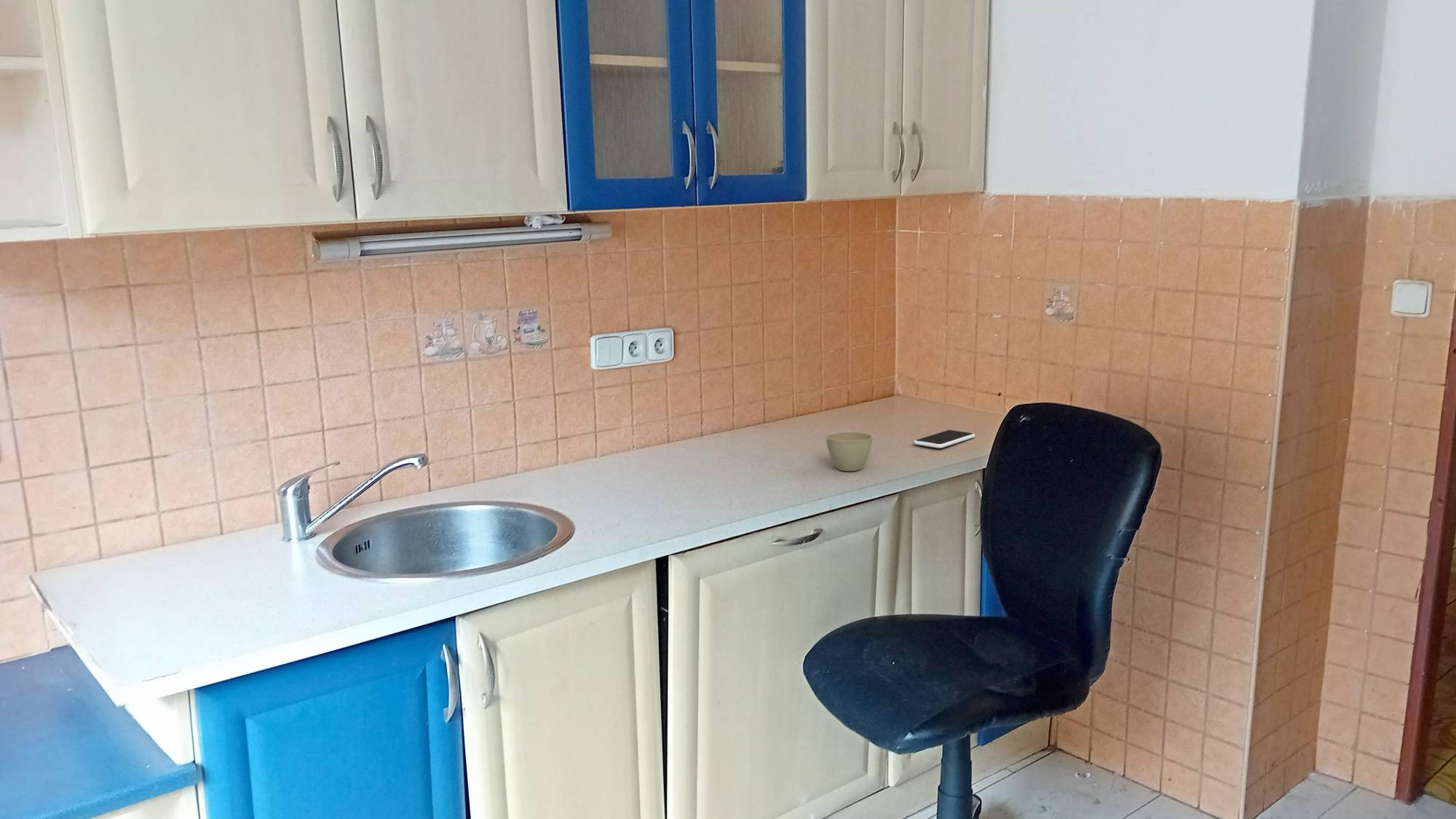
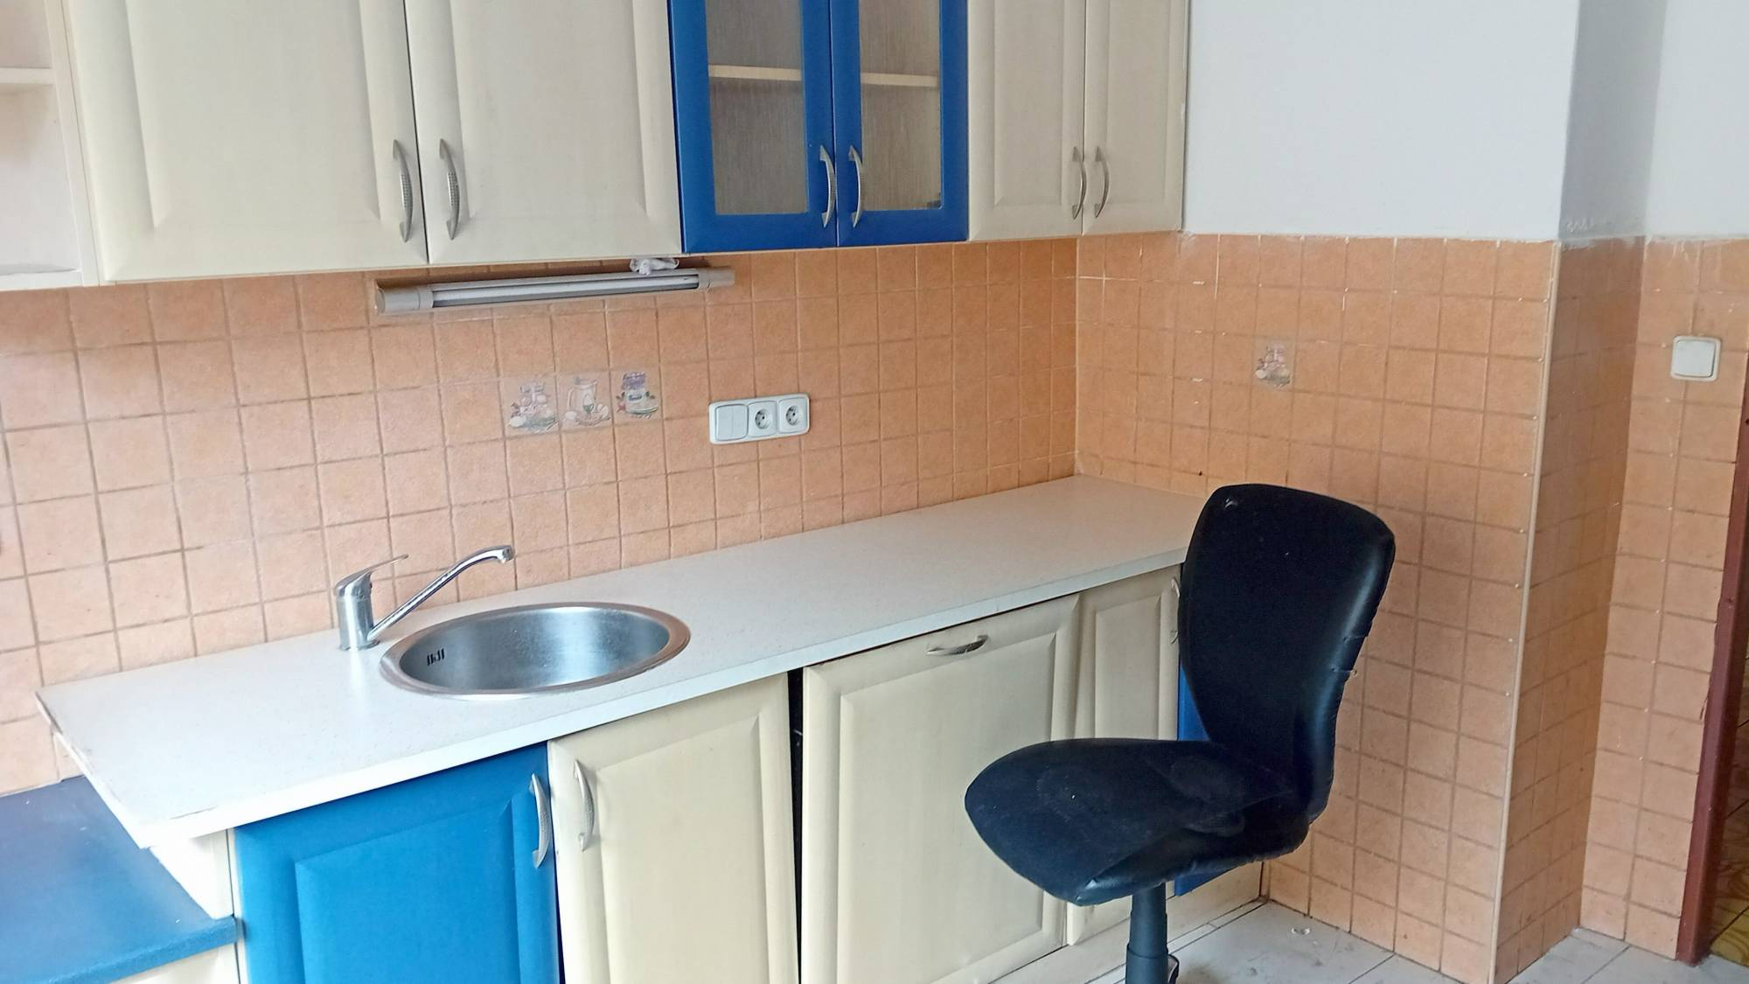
- flower pot [825,431,874,472]
- smartphone [913,430,976,449]
